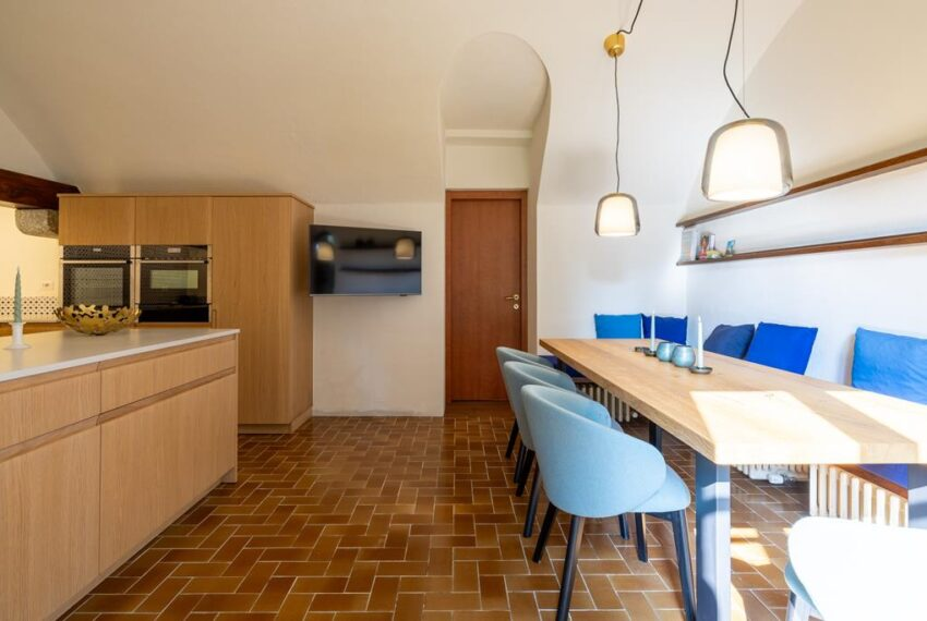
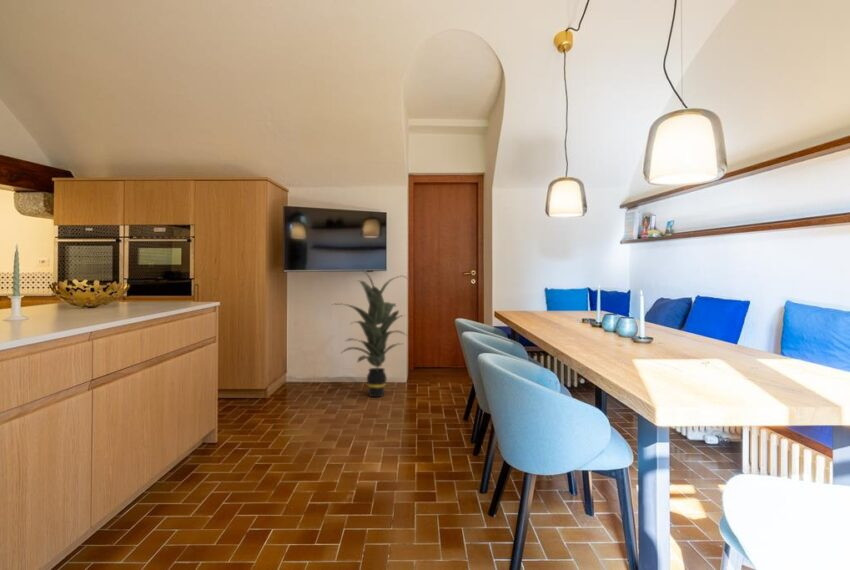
+ indoor plant [332,268,409,398]
